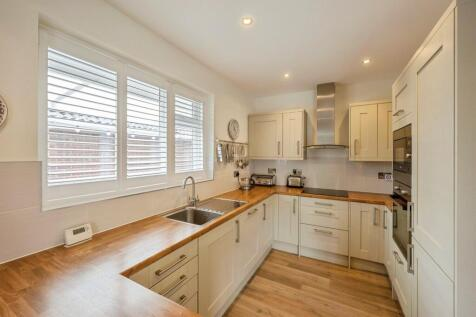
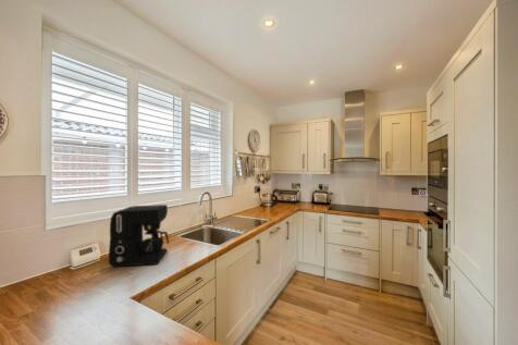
+ coffee maker [108,204,170,268]
